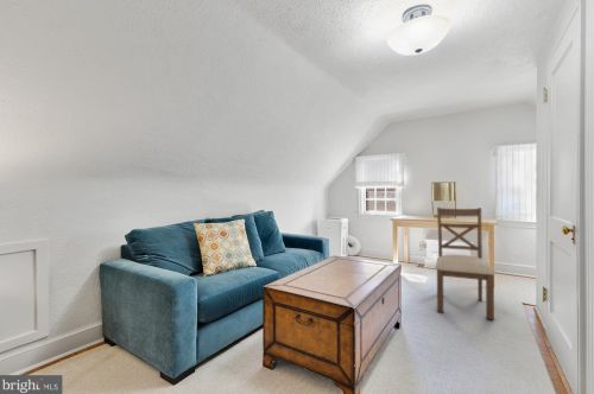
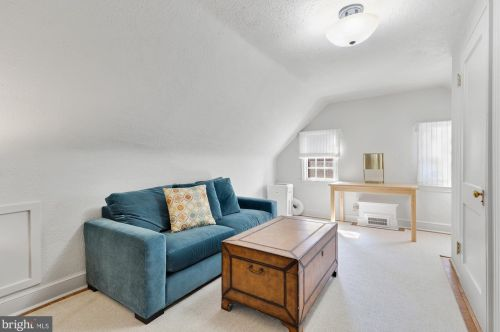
- chair [435,206,495,322]
